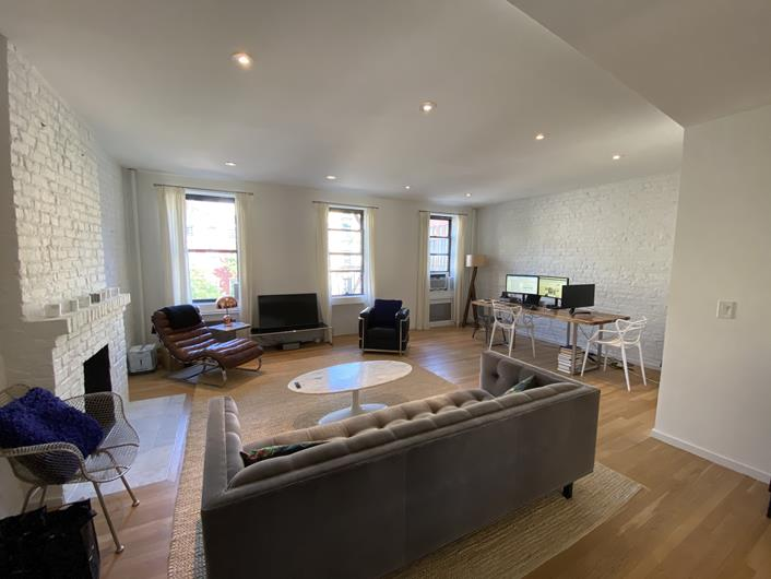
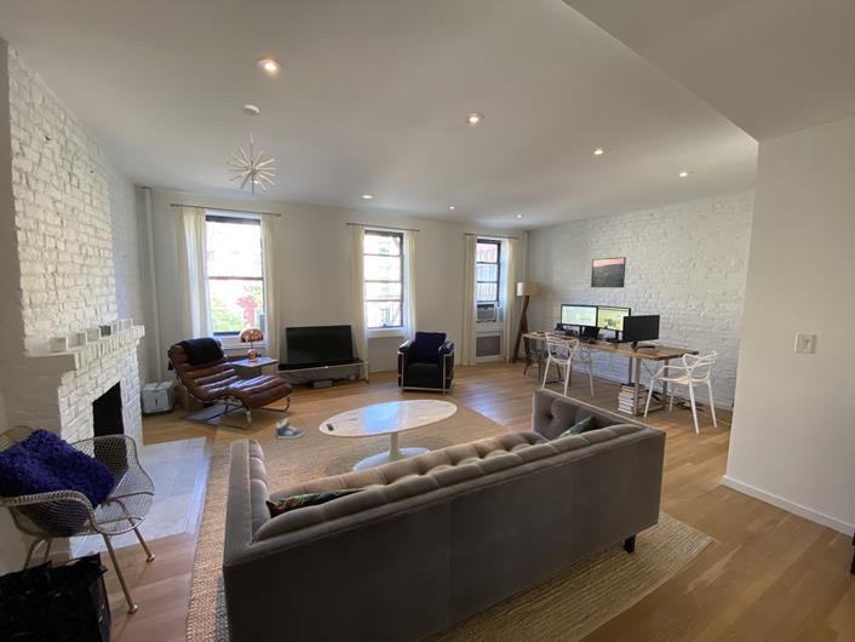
+ sneaker [275,417,305,440]
+ pendant light [226,103,277,195]
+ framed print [590,256,627,288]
